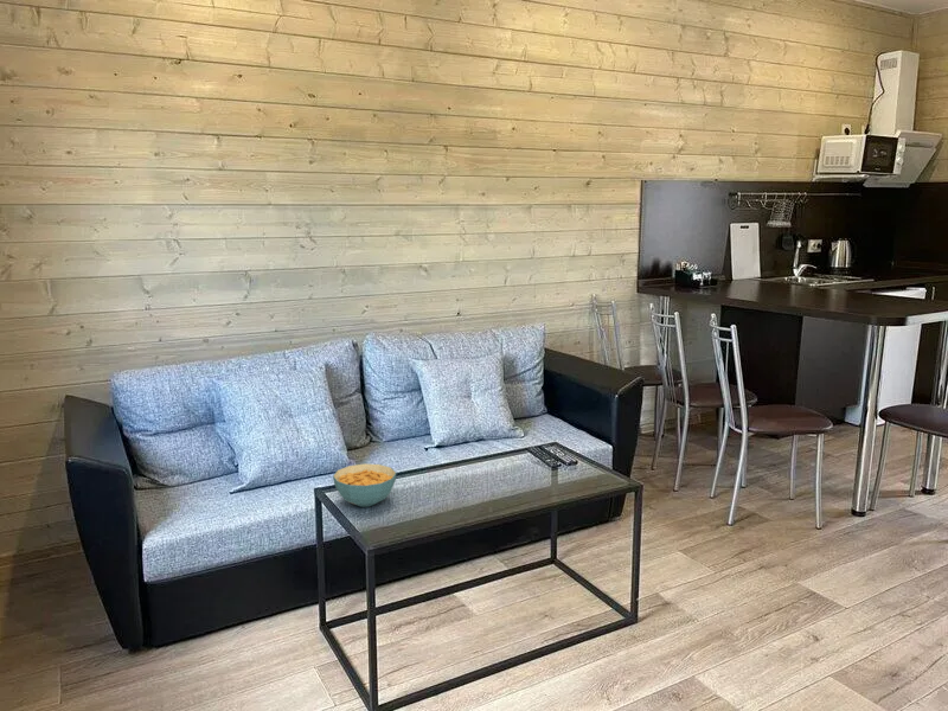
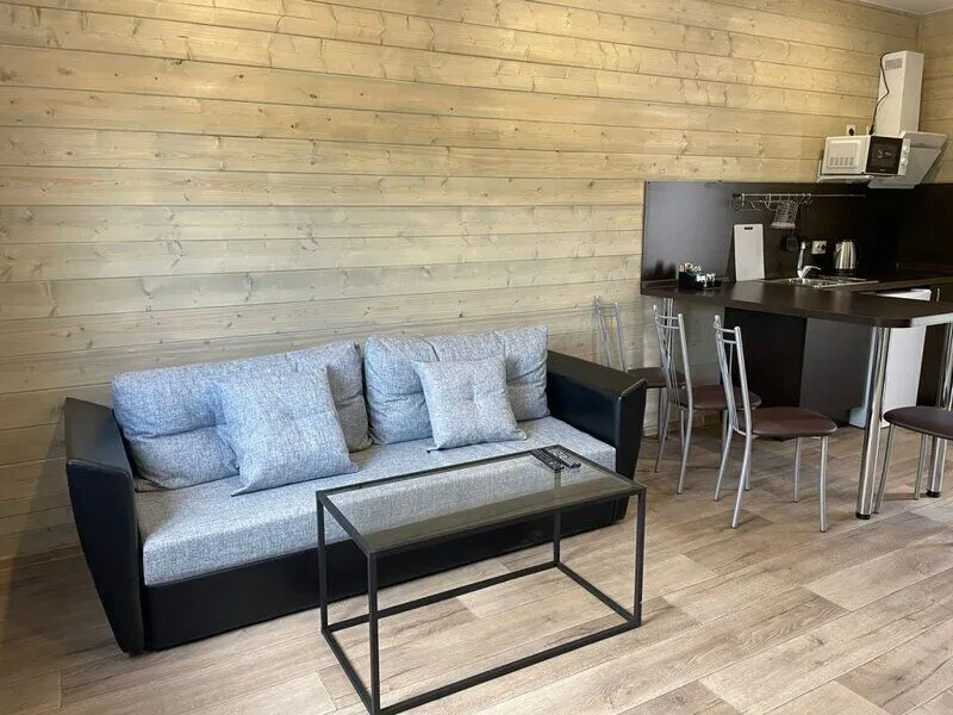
- cereal bowl [332,462,397,508]
